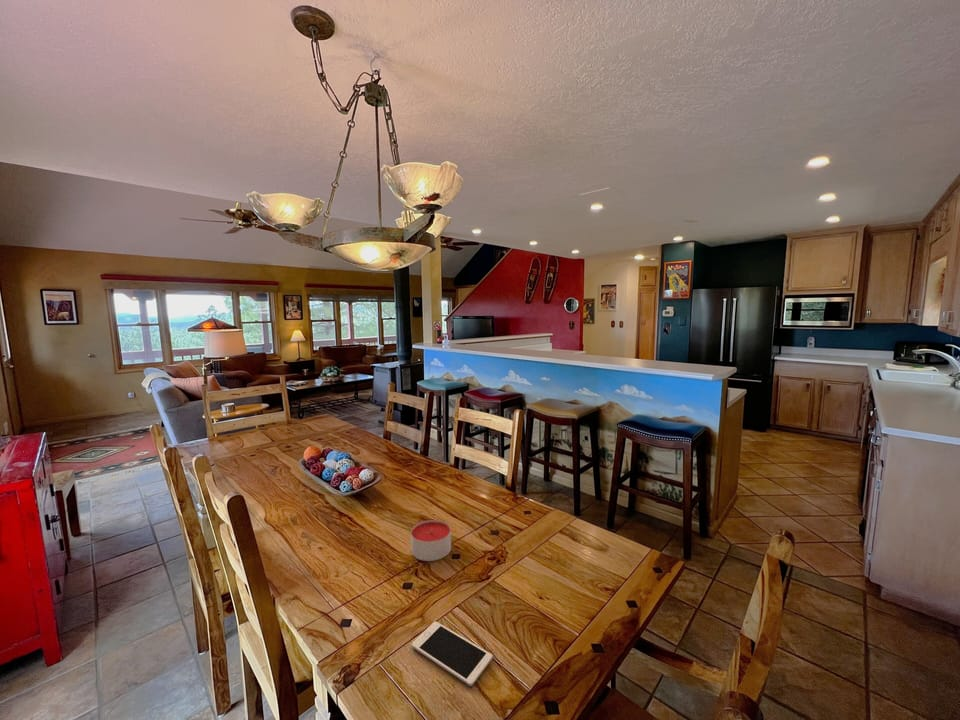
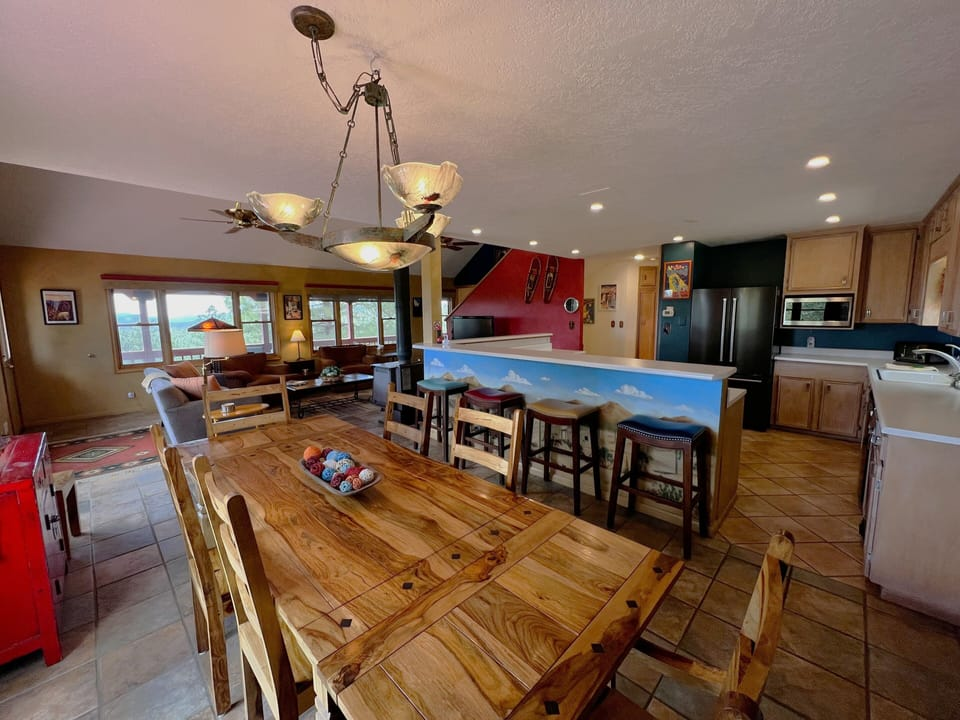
- candle [410,519,452,562]
- cell phone [411,620,494,687]
